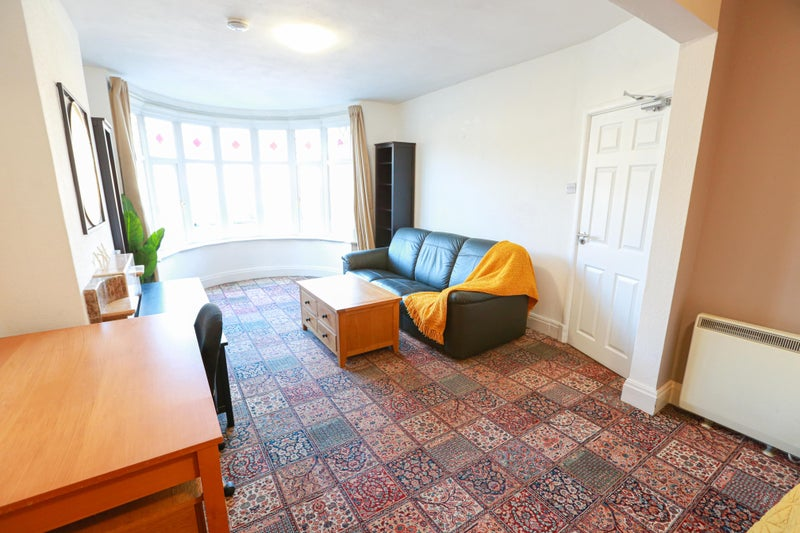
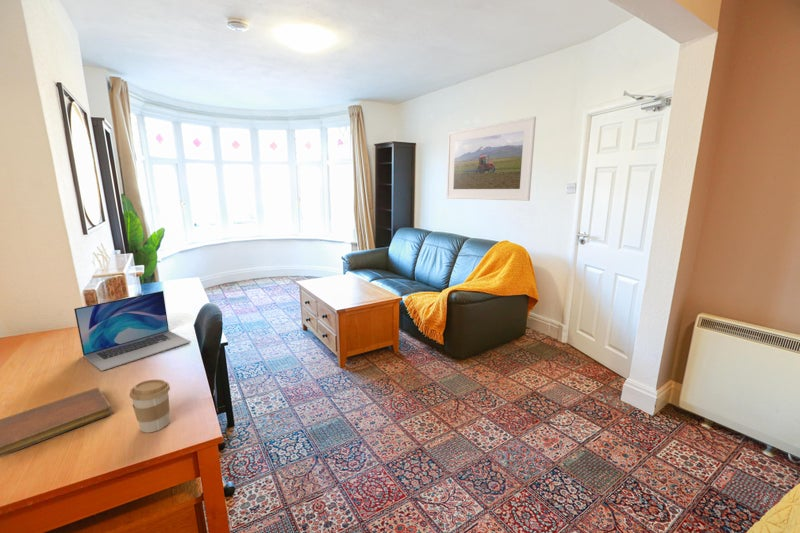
+ notebook [0,386,114,457]
+ coffee cup [128,379,171,434]
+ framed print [446,116,537,202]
+ laptop [73,290,192,372]
